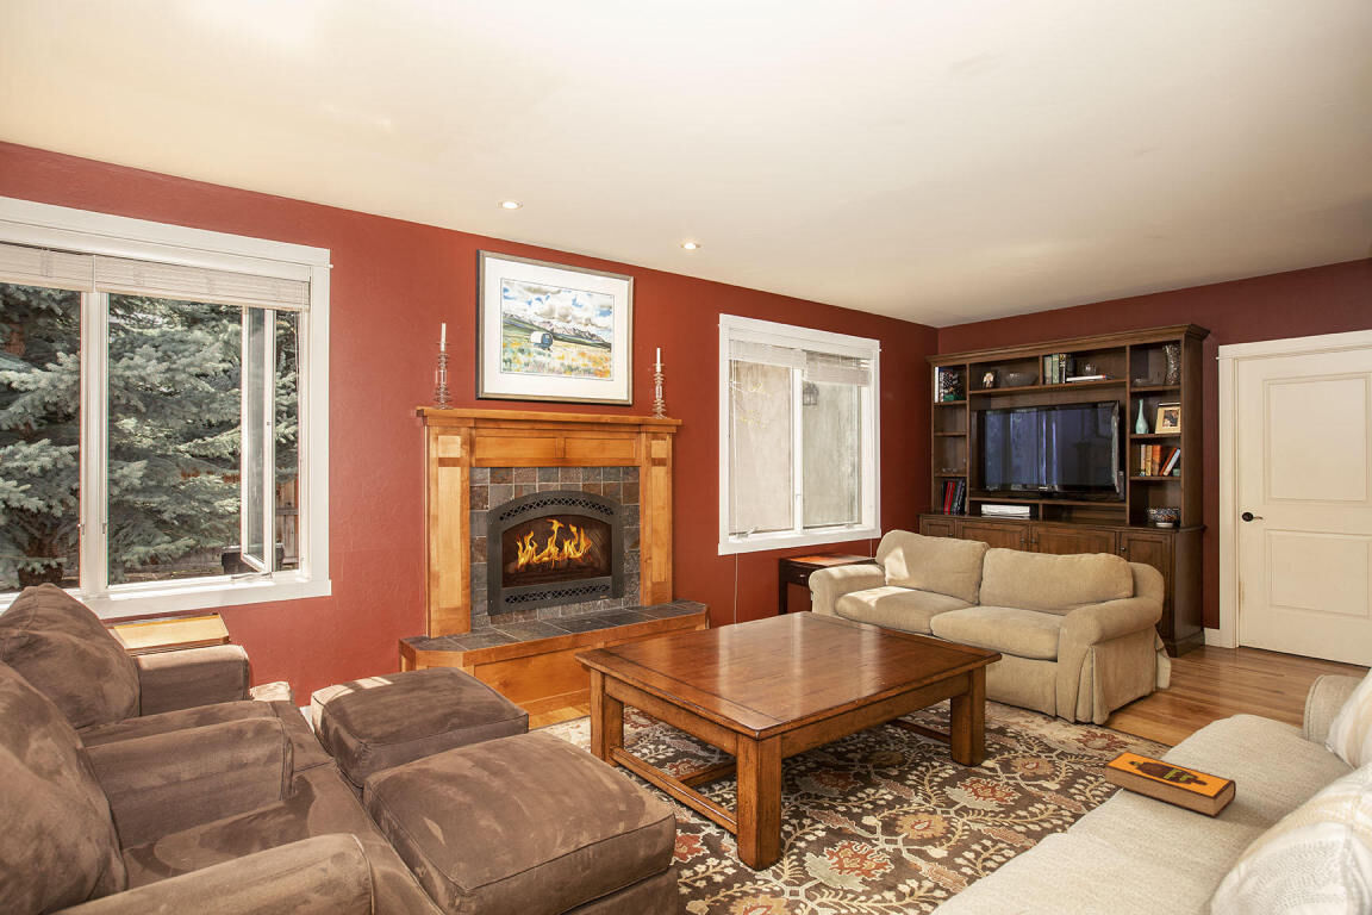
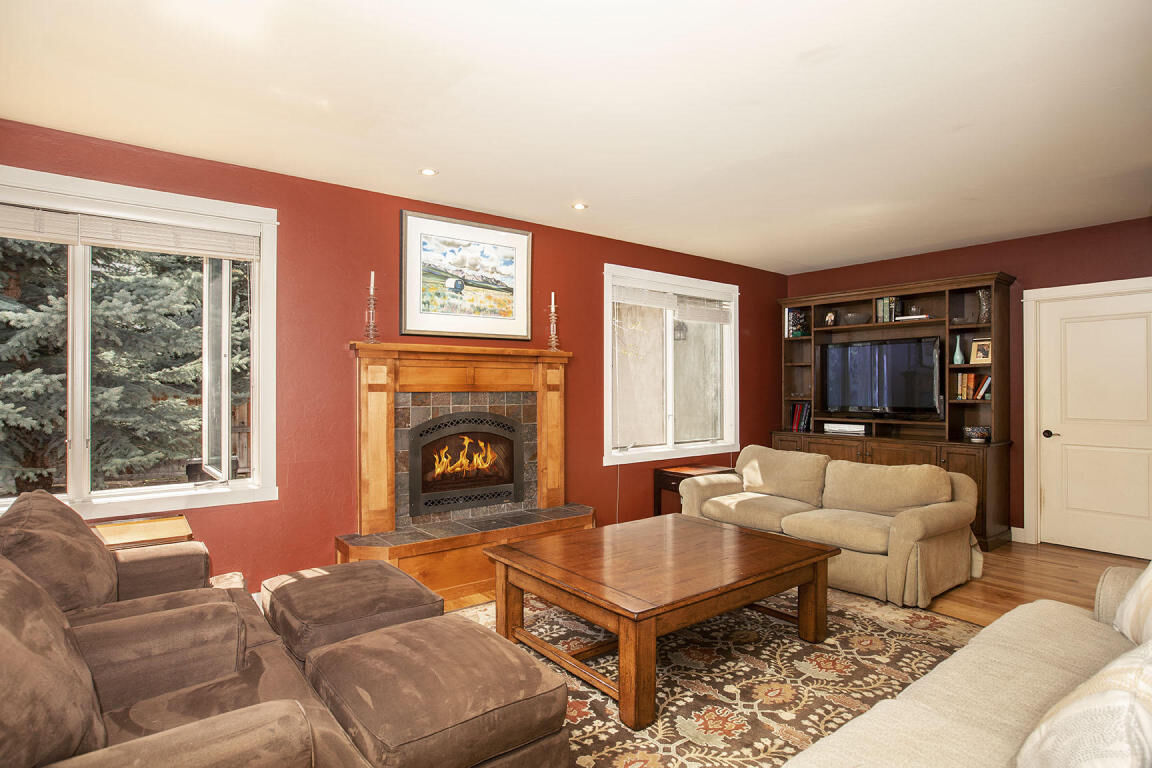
- hardback book [1103,749,1237,818]
